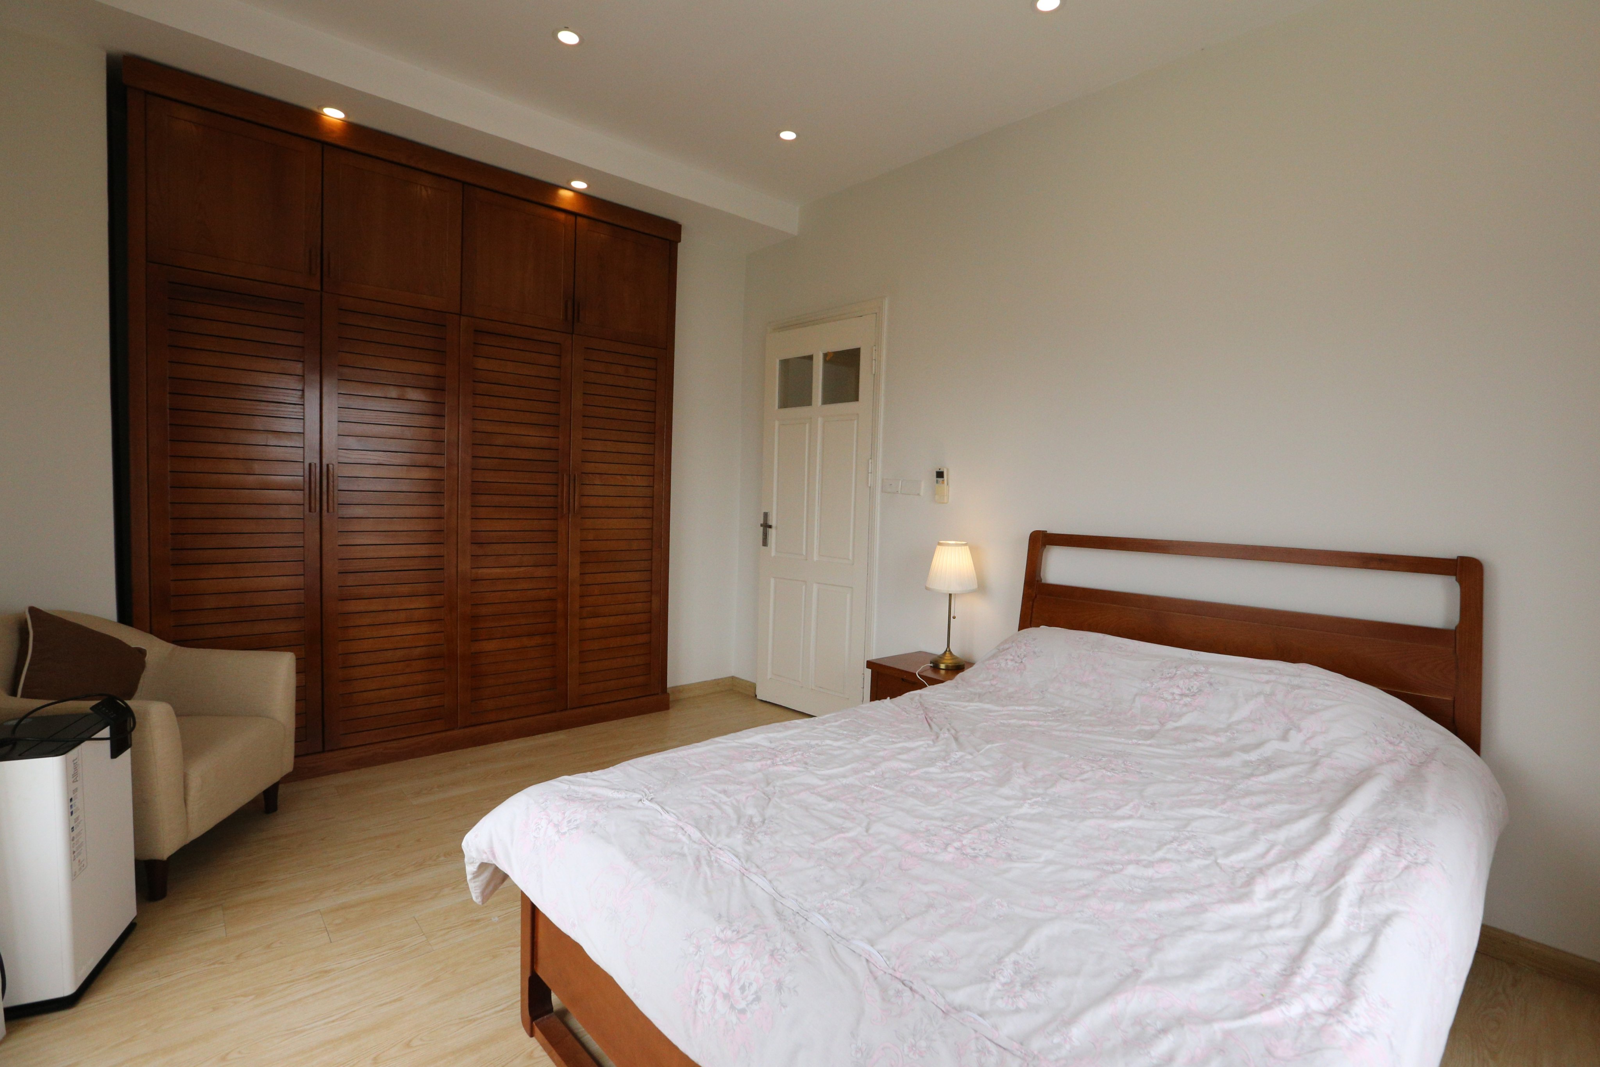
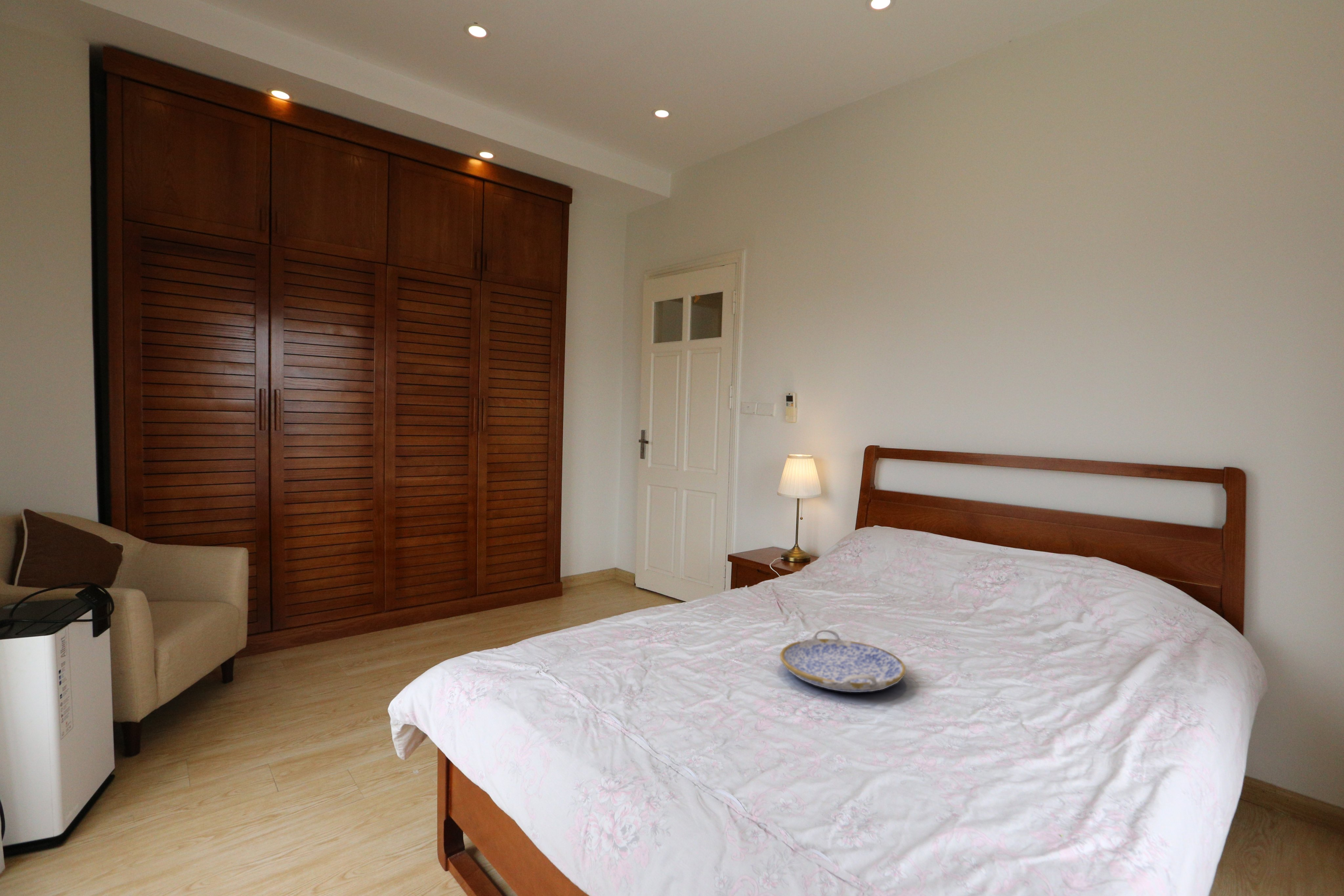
+ serving tray [779,629,906,693]
